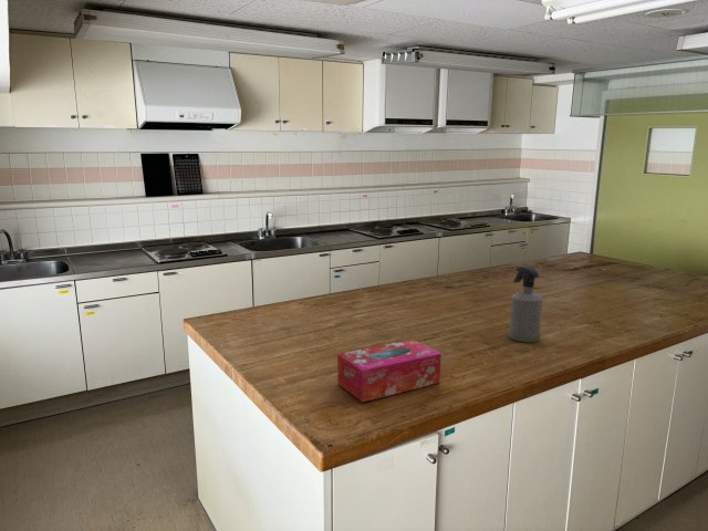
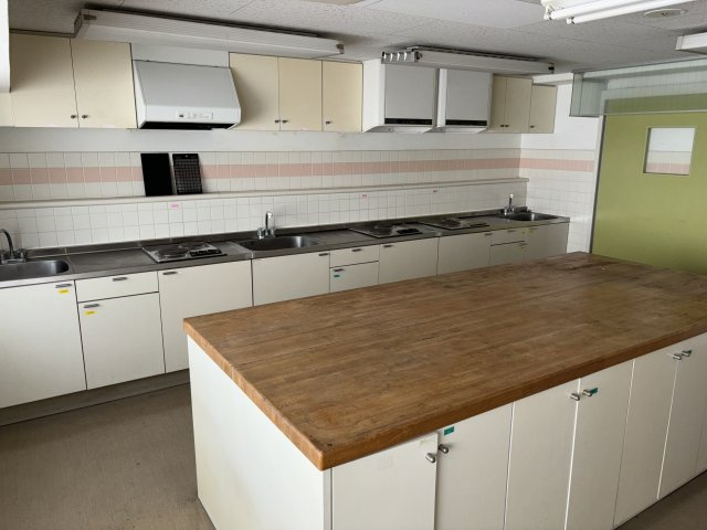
- tissue box [336,339,442,404]
- spray bottle [508,266,543,343]
